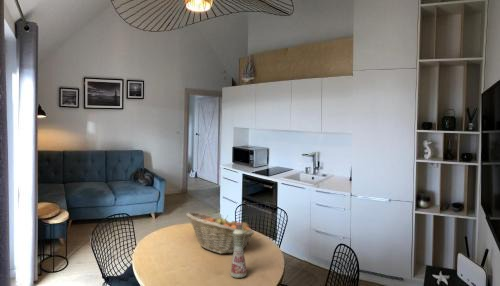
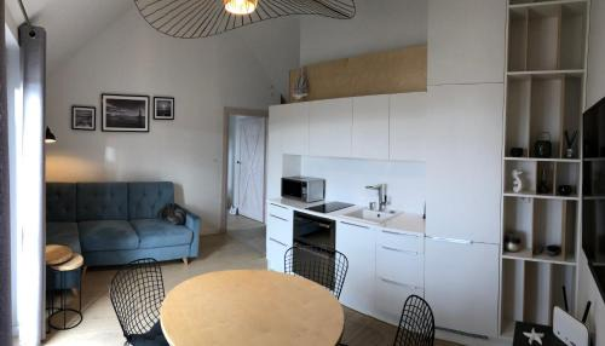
- bottle [229,221,248,279]
- fruit basket [185,211,255,255]
